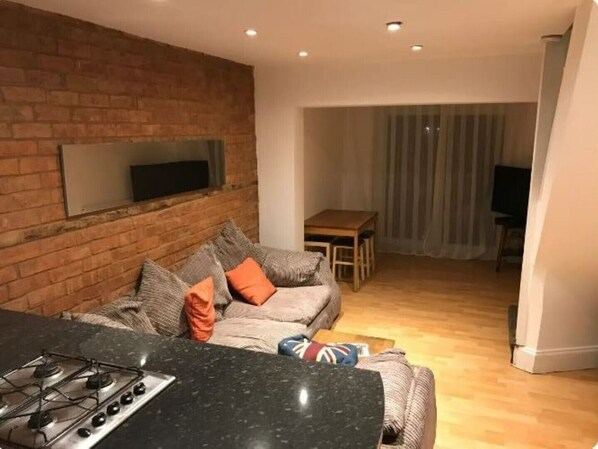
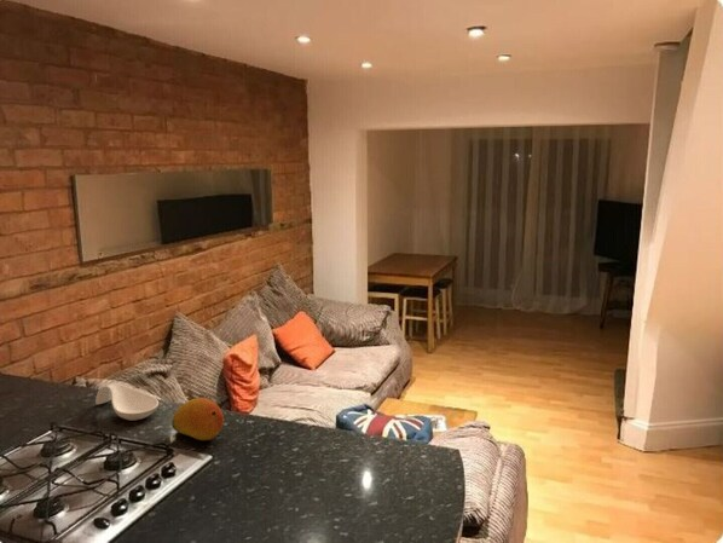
+ fruit [170,397,225,441]
+ spoon rest [94,382,160,422]
